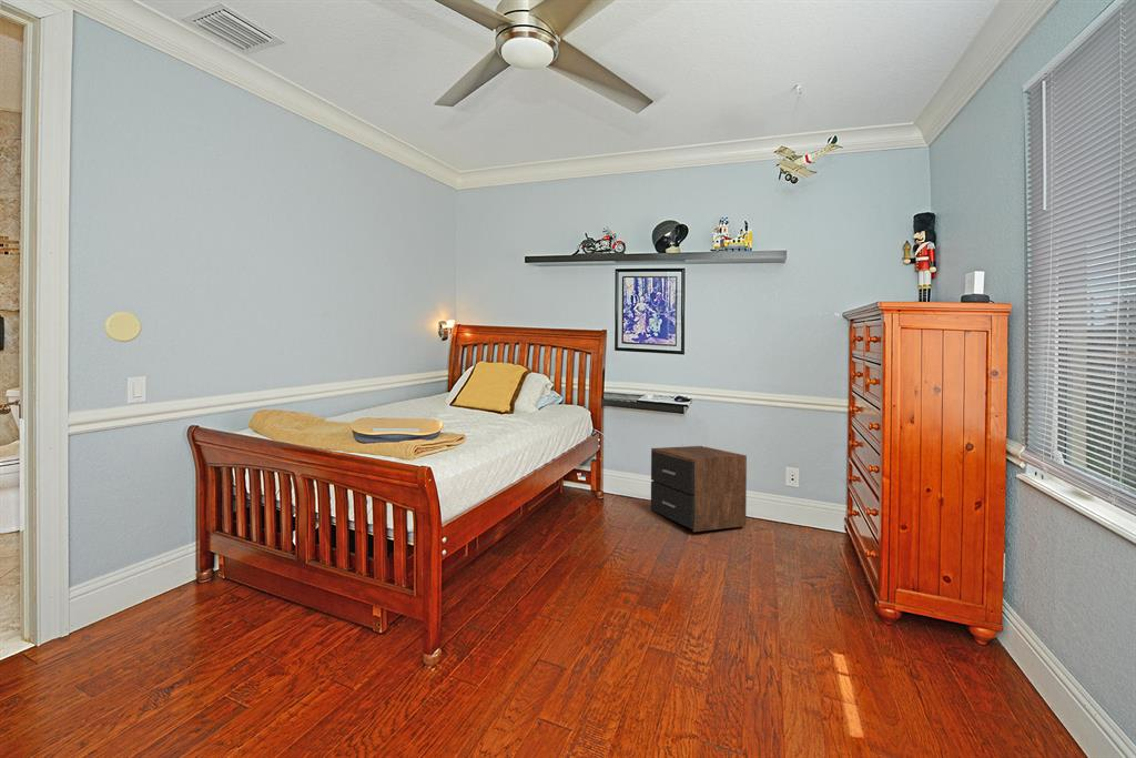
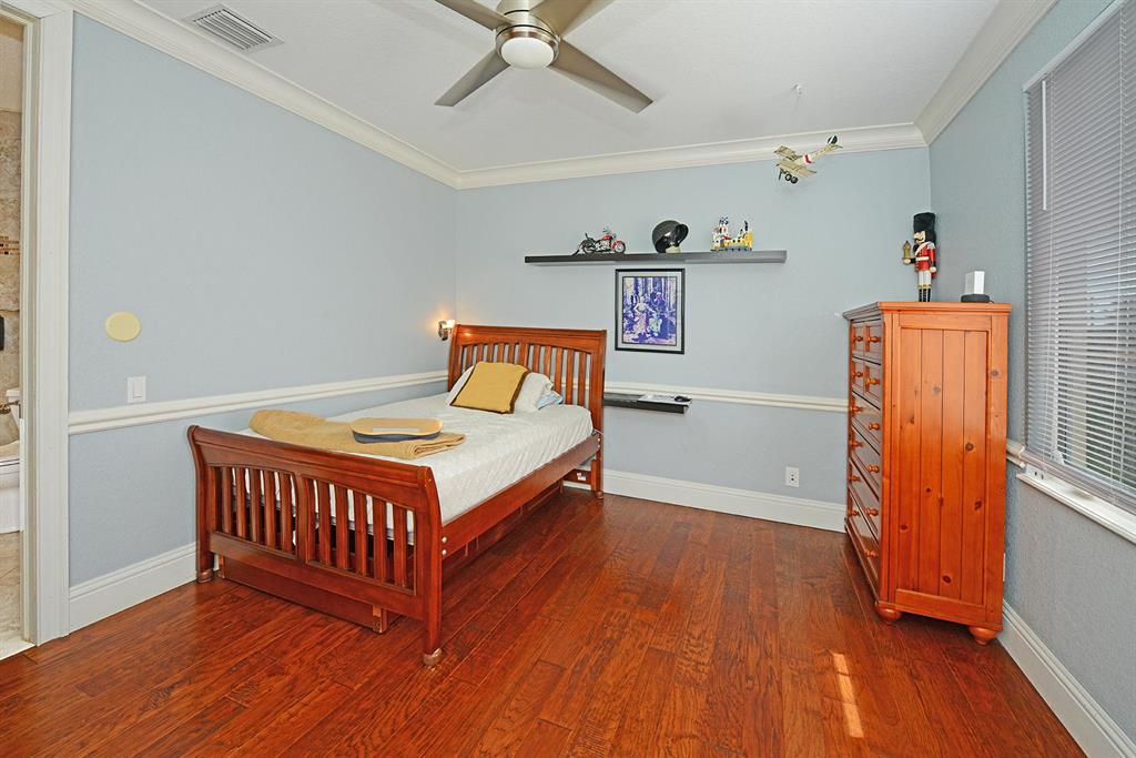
- nightstand [650,445,748,533]
